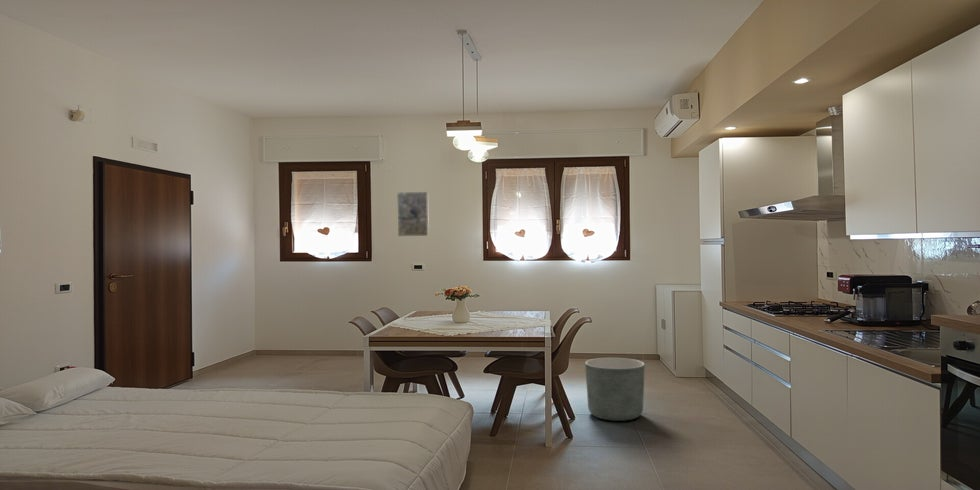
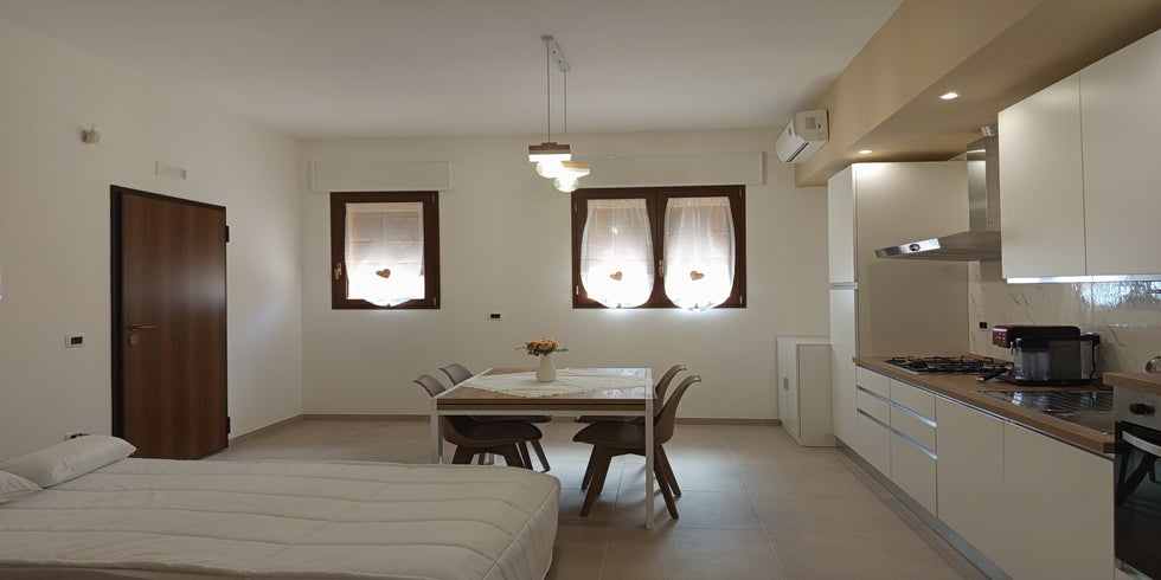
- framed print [396,191,430,237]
- planter [584,357,646,422]
